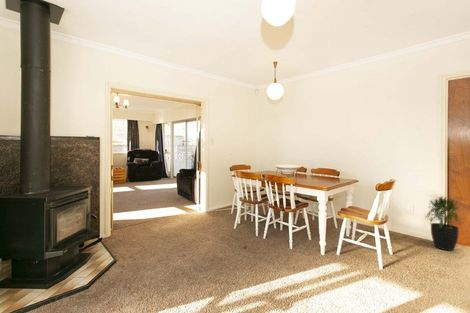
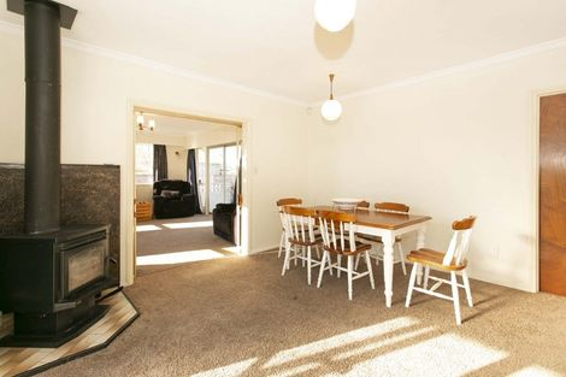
- potted plant [423,195,462,251]
